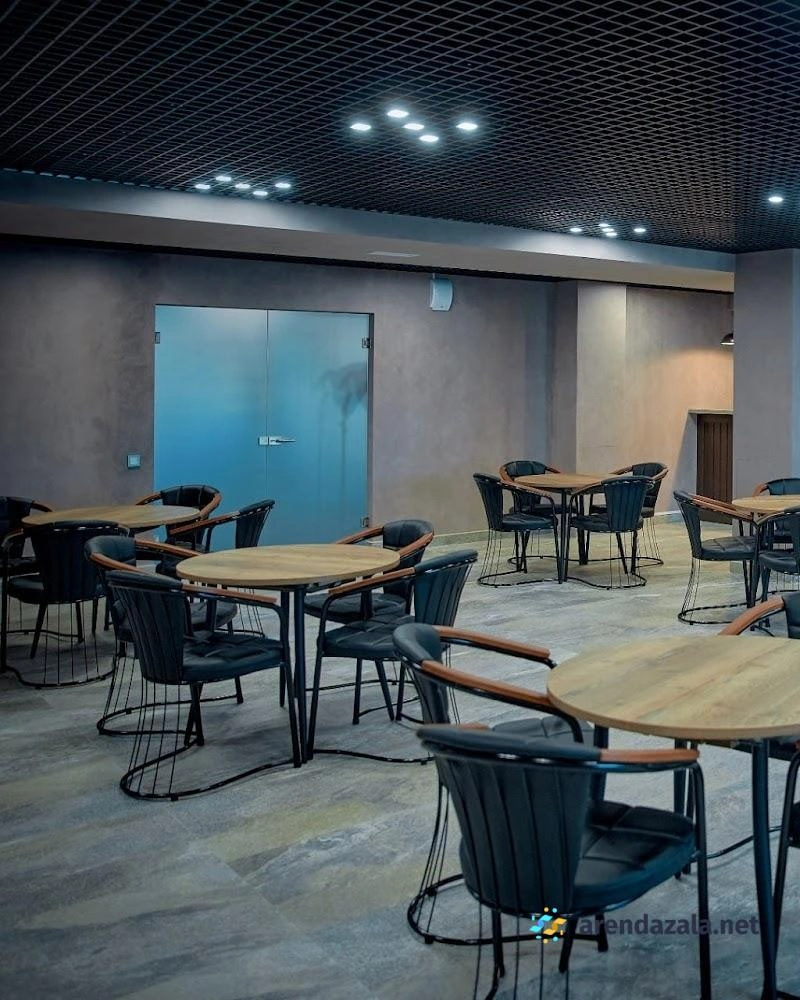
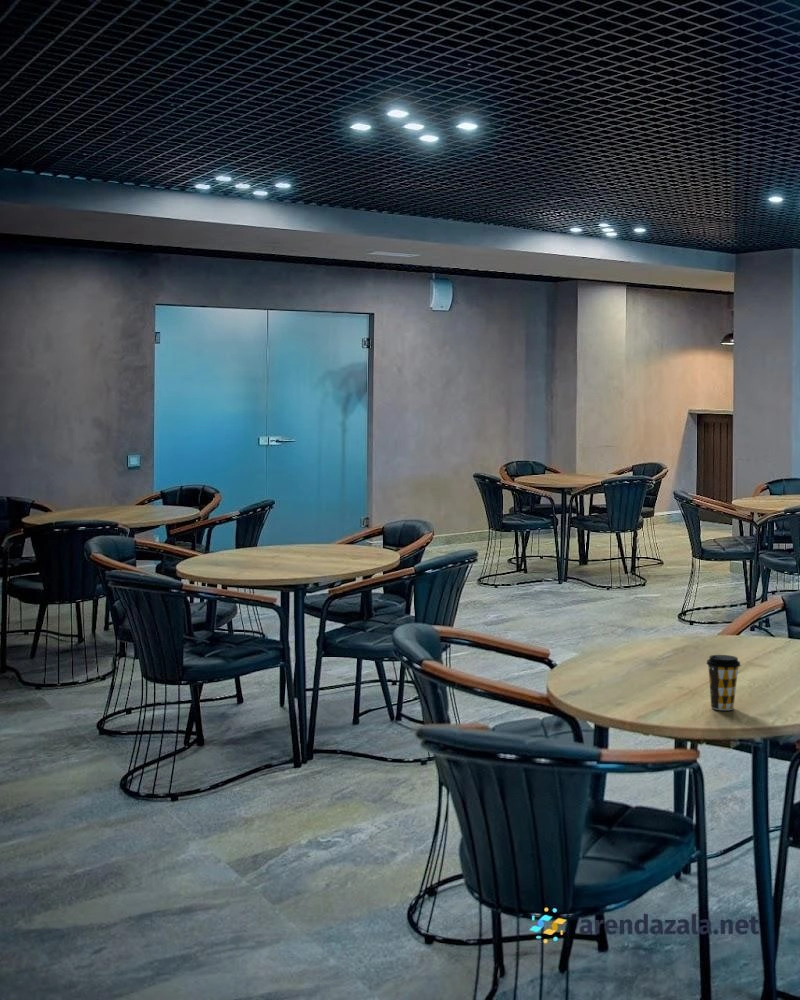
+ coffee cup [705,654,742,711]
